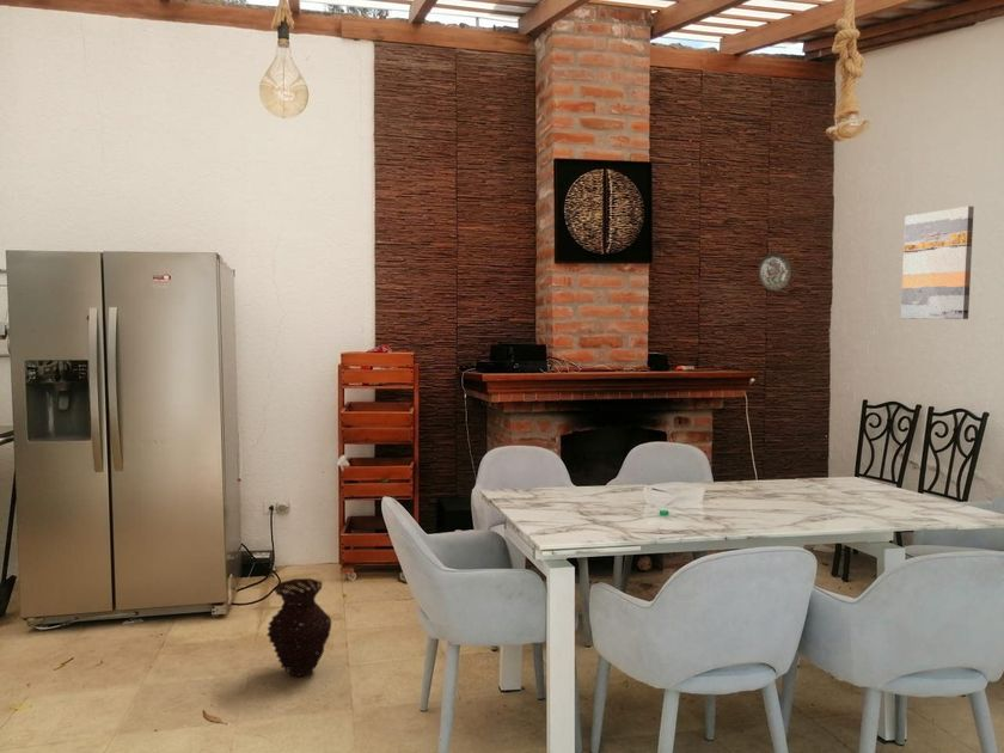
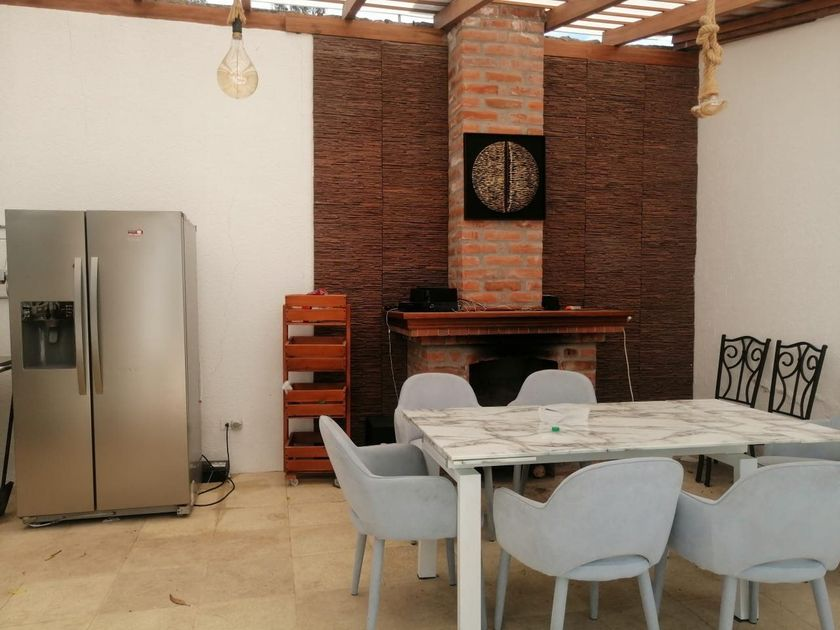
- decorative plate [758,251,792,292]
- woven vase [265,577,332,678]
- wall art [900,204,975,320]
